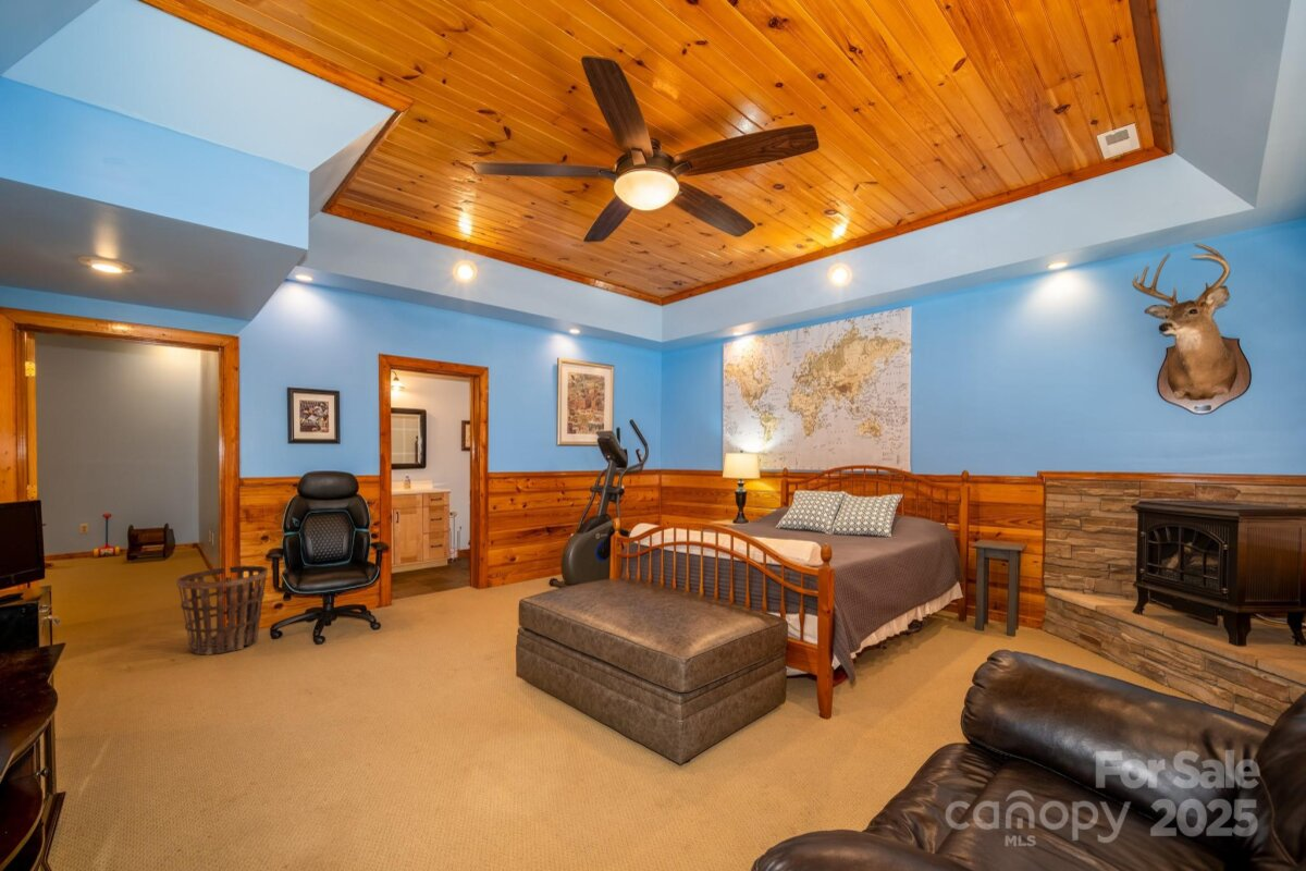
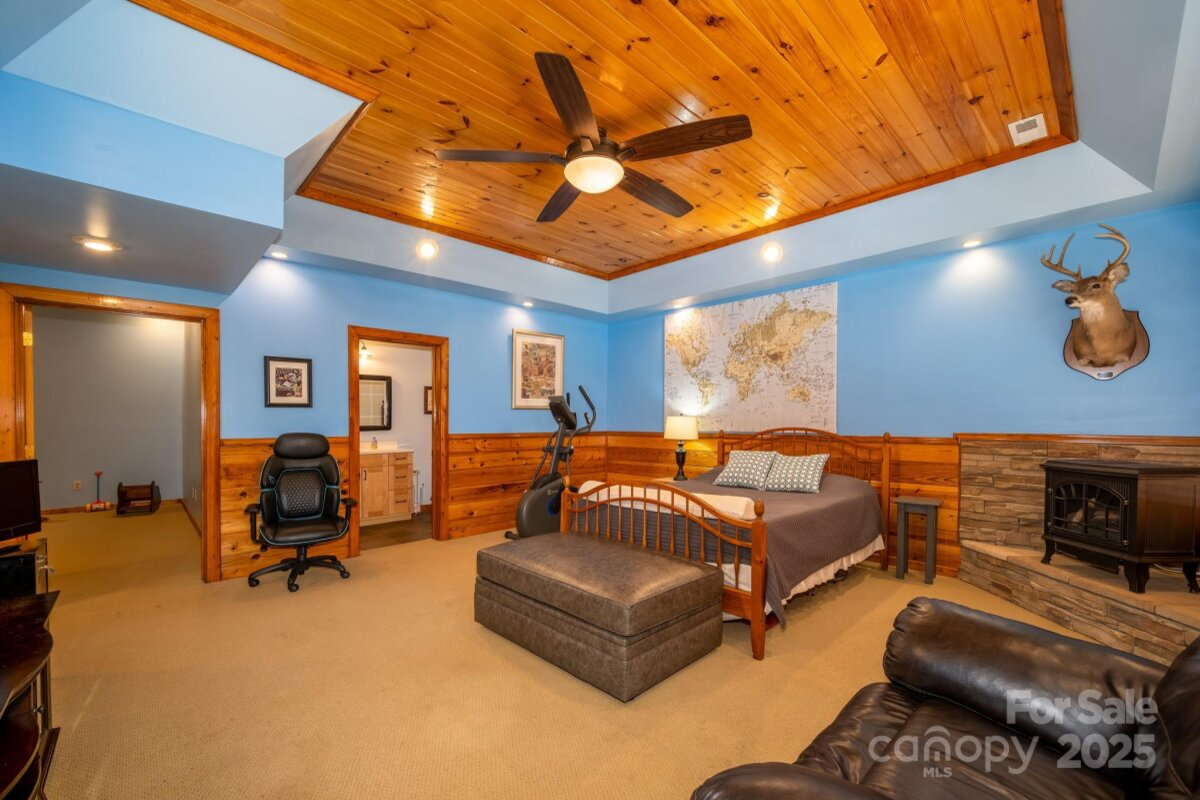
- basket [176,564,269,655]
